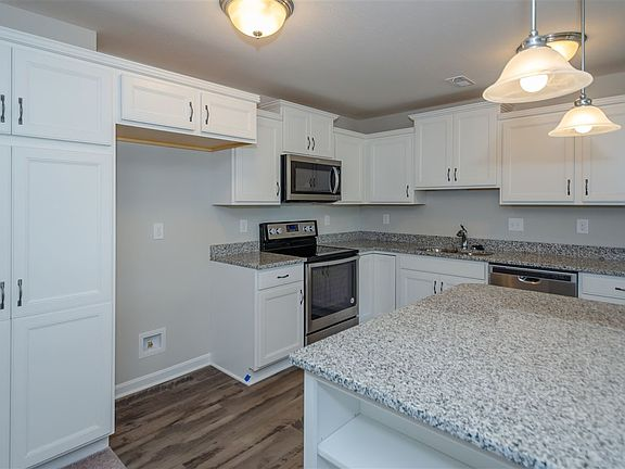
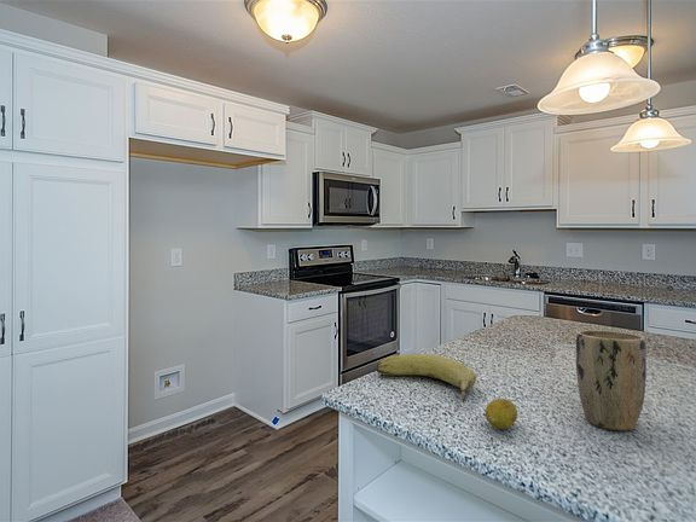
+ plant pot [575,329,648,431]
+ fruit [485,398,518,430]
+ fruit [375,353,477,404]
